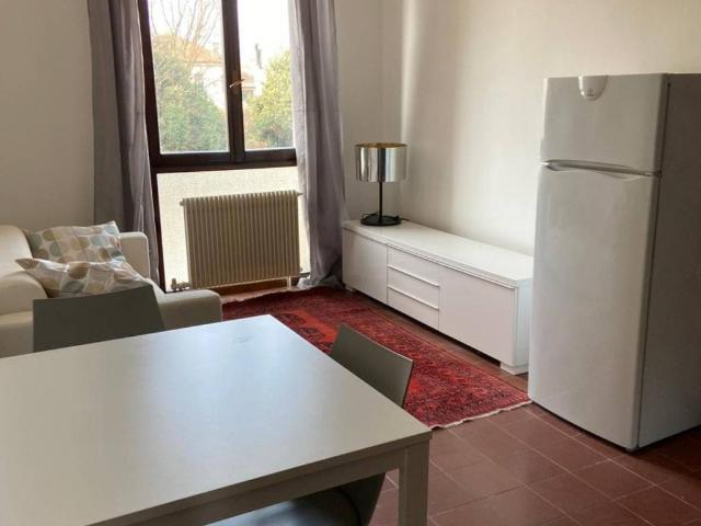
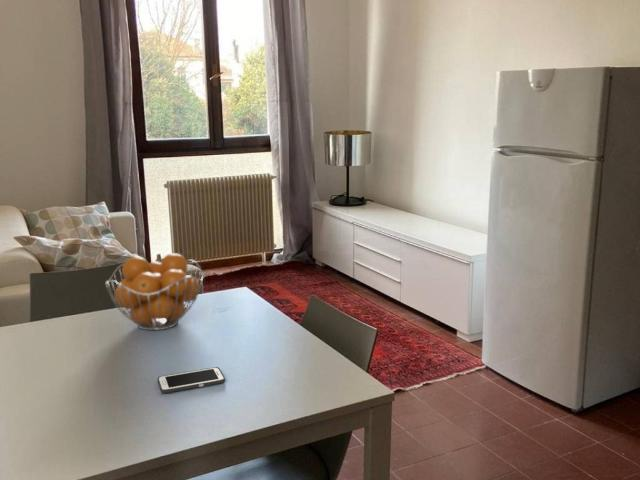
+ fruit basket [104,252,204,331]
+ cell phone [157,366,226,394]
